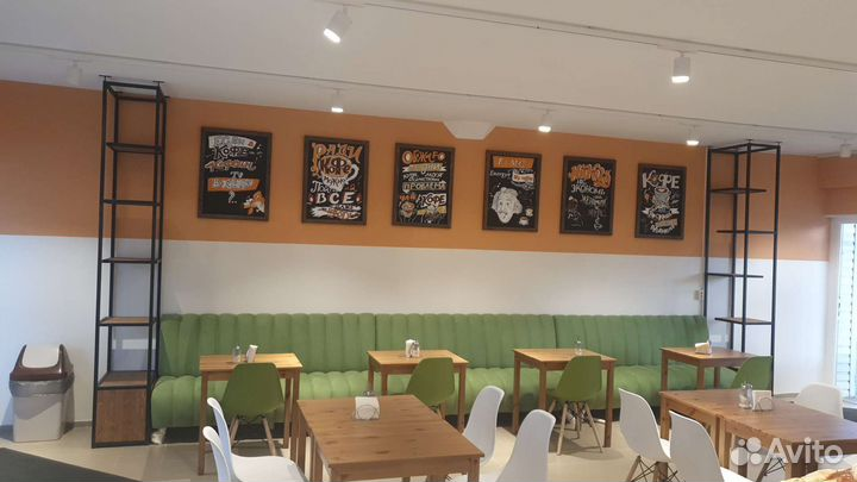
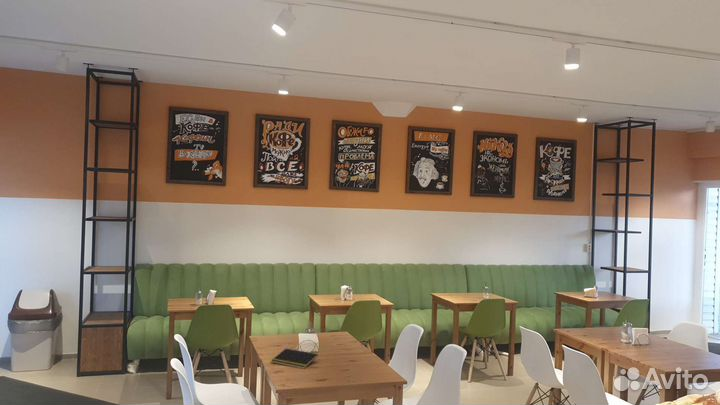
+ notepad [270,348,319,370]
